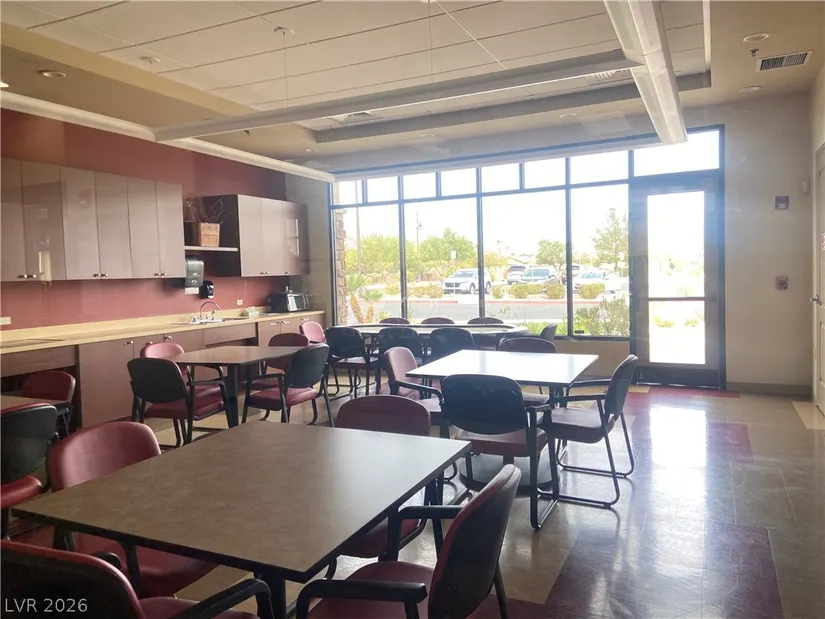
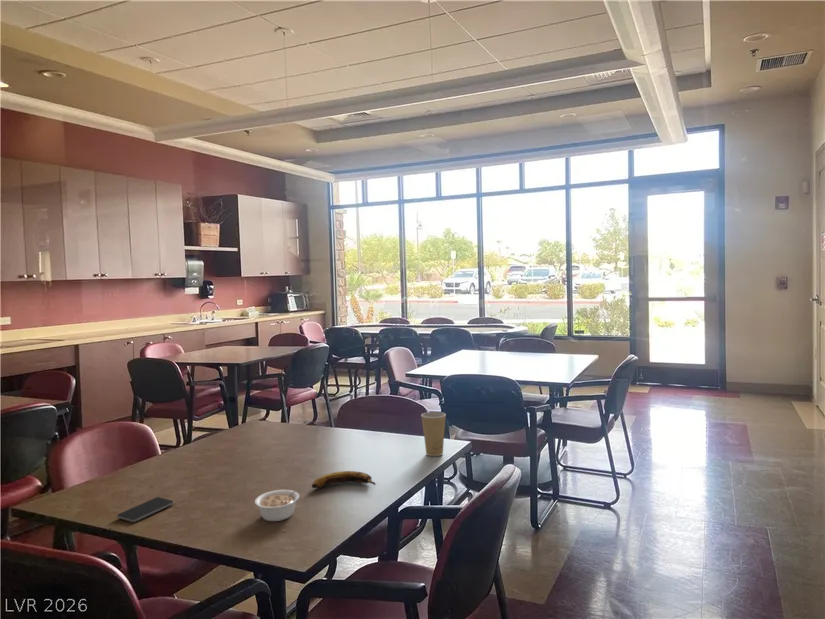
+ paper cup [420,411,447,457]
+ smartphone [116,496,175,523]
+ legume [254,484,304,522]
+ banana [311,470,377,489]
